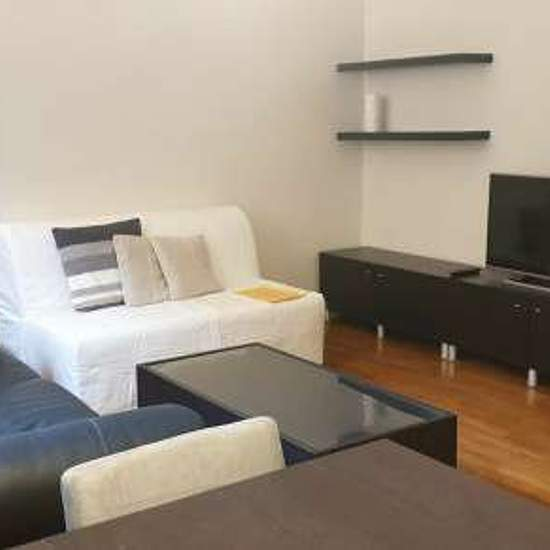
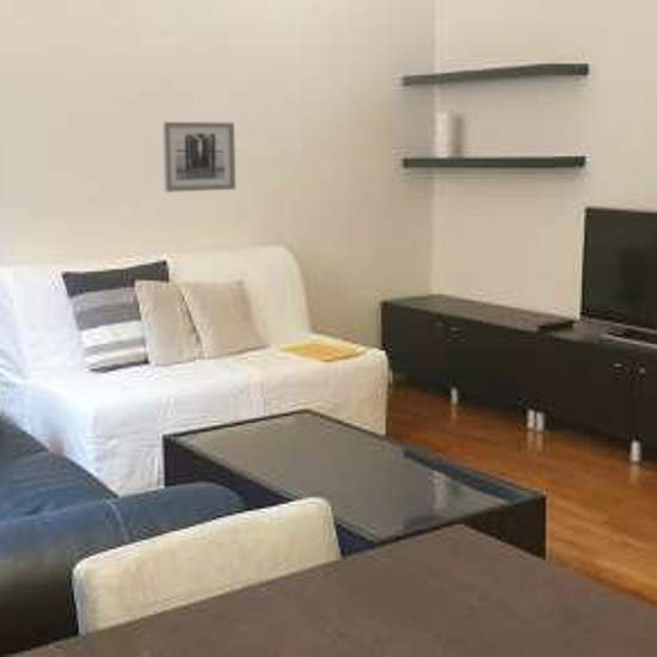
+ wall art [161,121,237,194]
